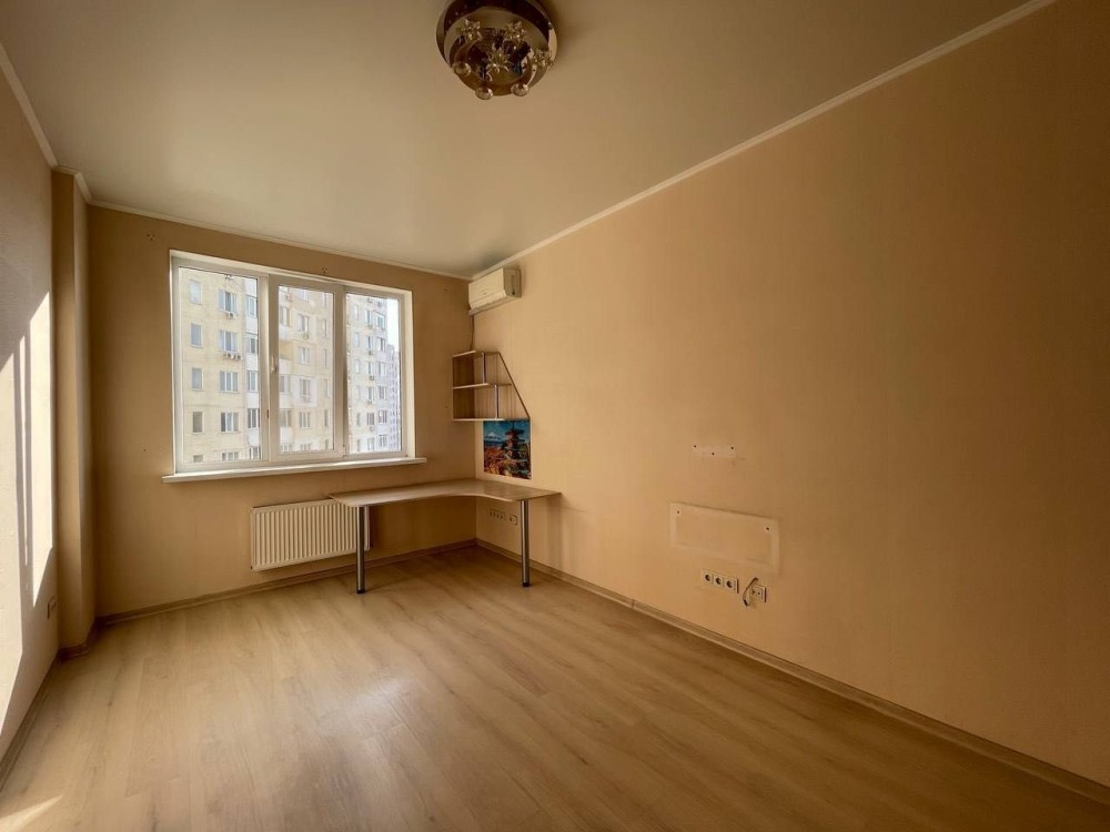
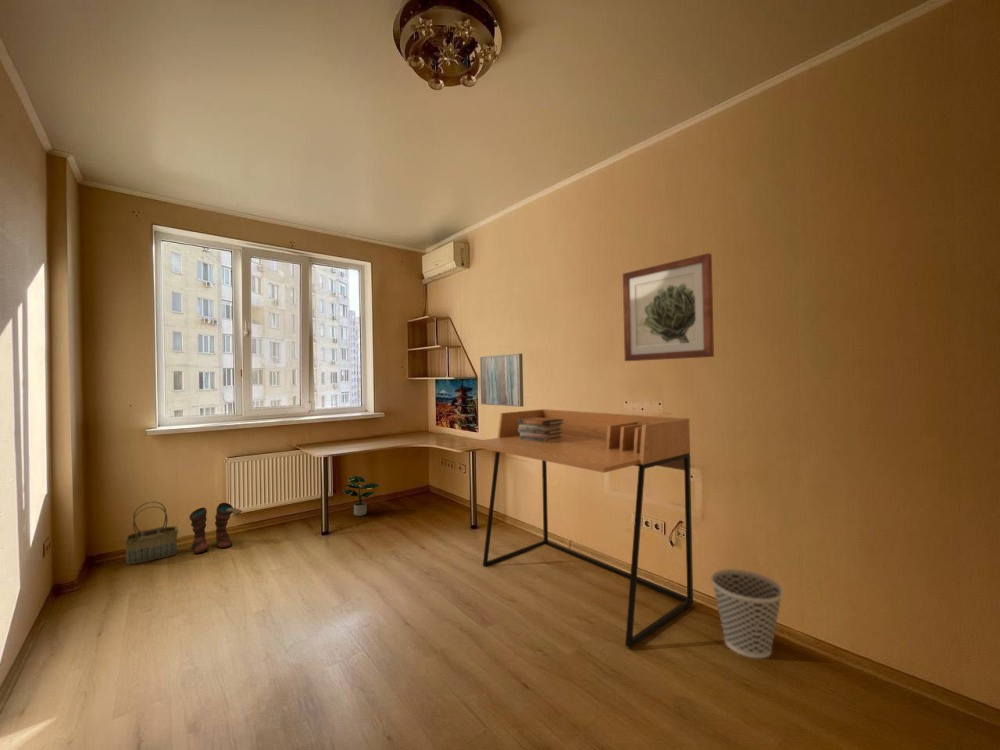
+ wall art [622,252,715,362]
+ book stack [518,417,565,443]
+ potted plant [342,475,381,517]
+ basket [123,500,179,566]
+ wall art [479,353,524,408]
+ desk [466,408,694,649]
+ wastebasket [710,568,784,659]
+ boots [188,502,243,555]
